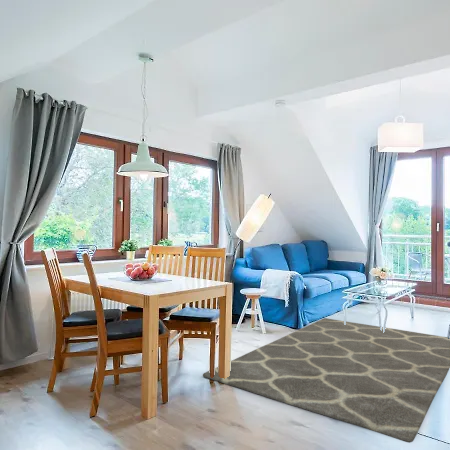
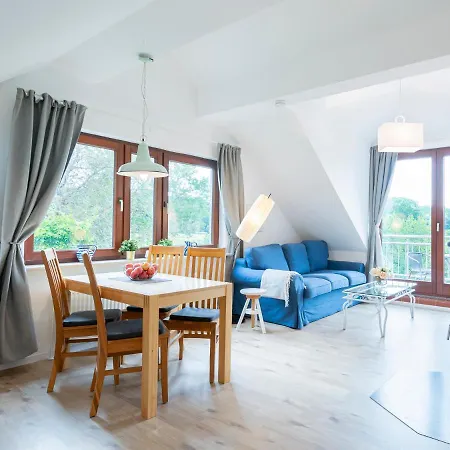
- rug [202,317,450,444]
